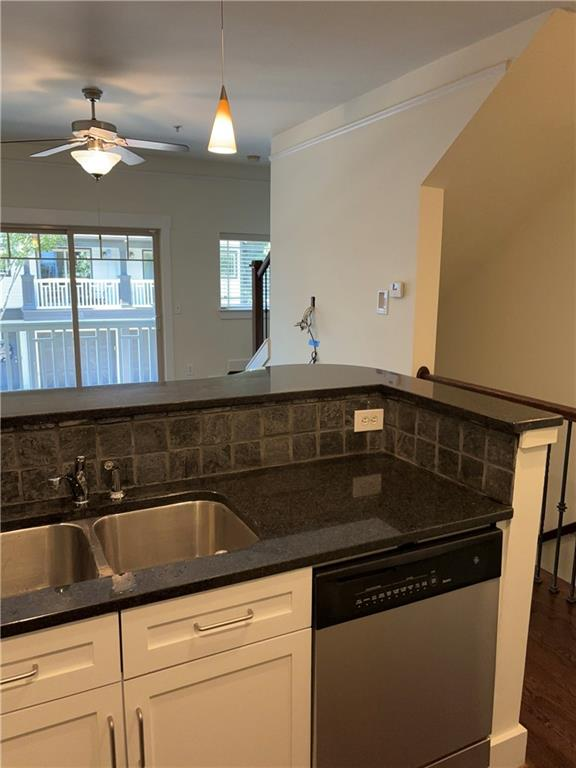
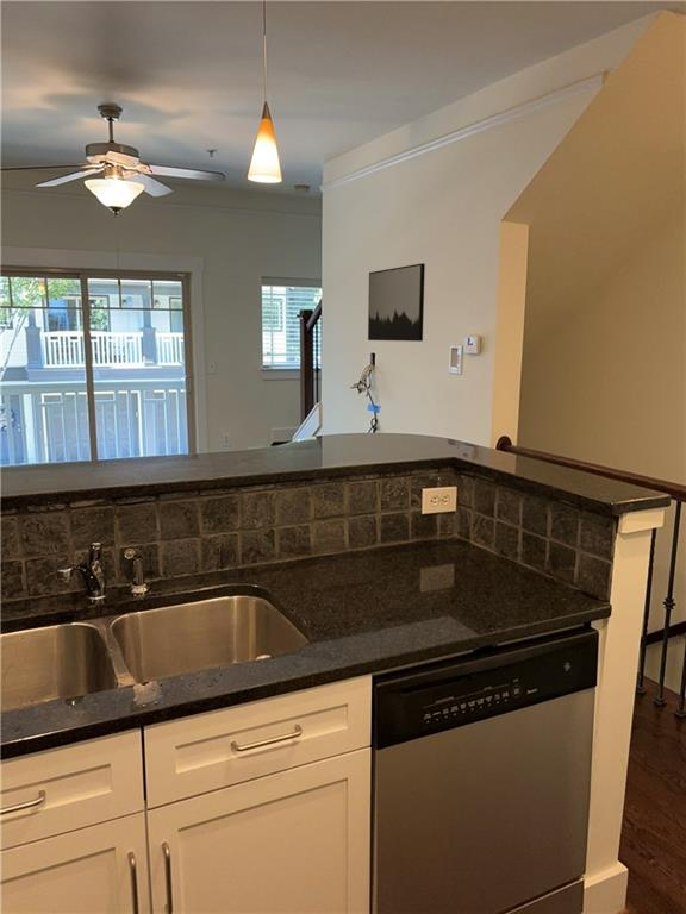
+ wall art [367,262,426,343]
